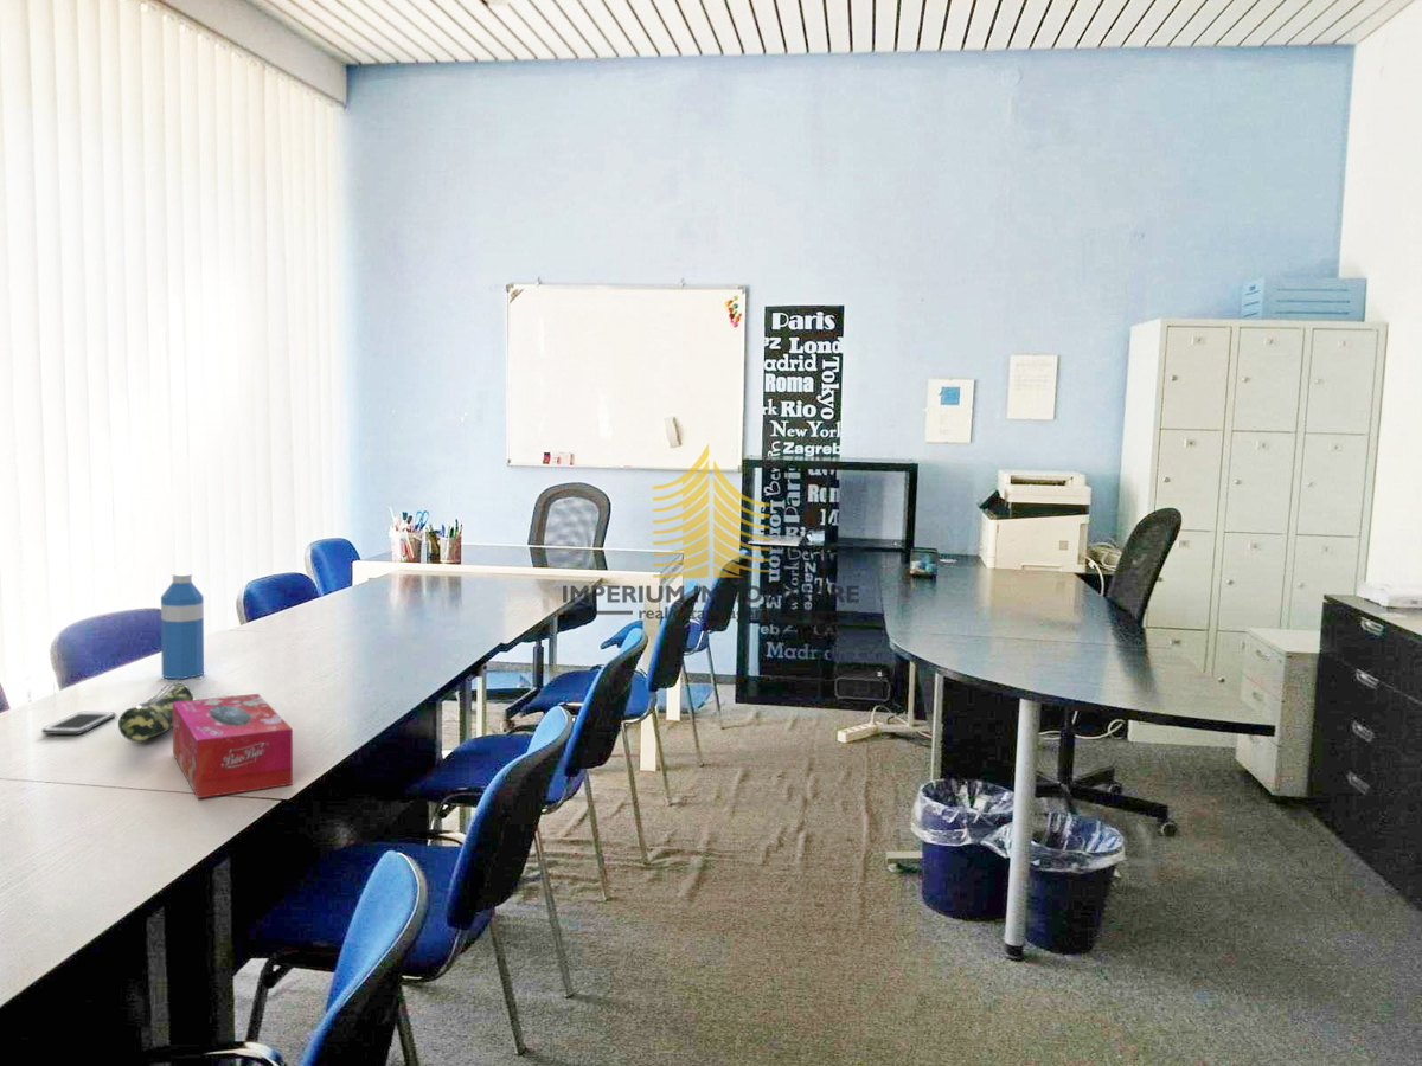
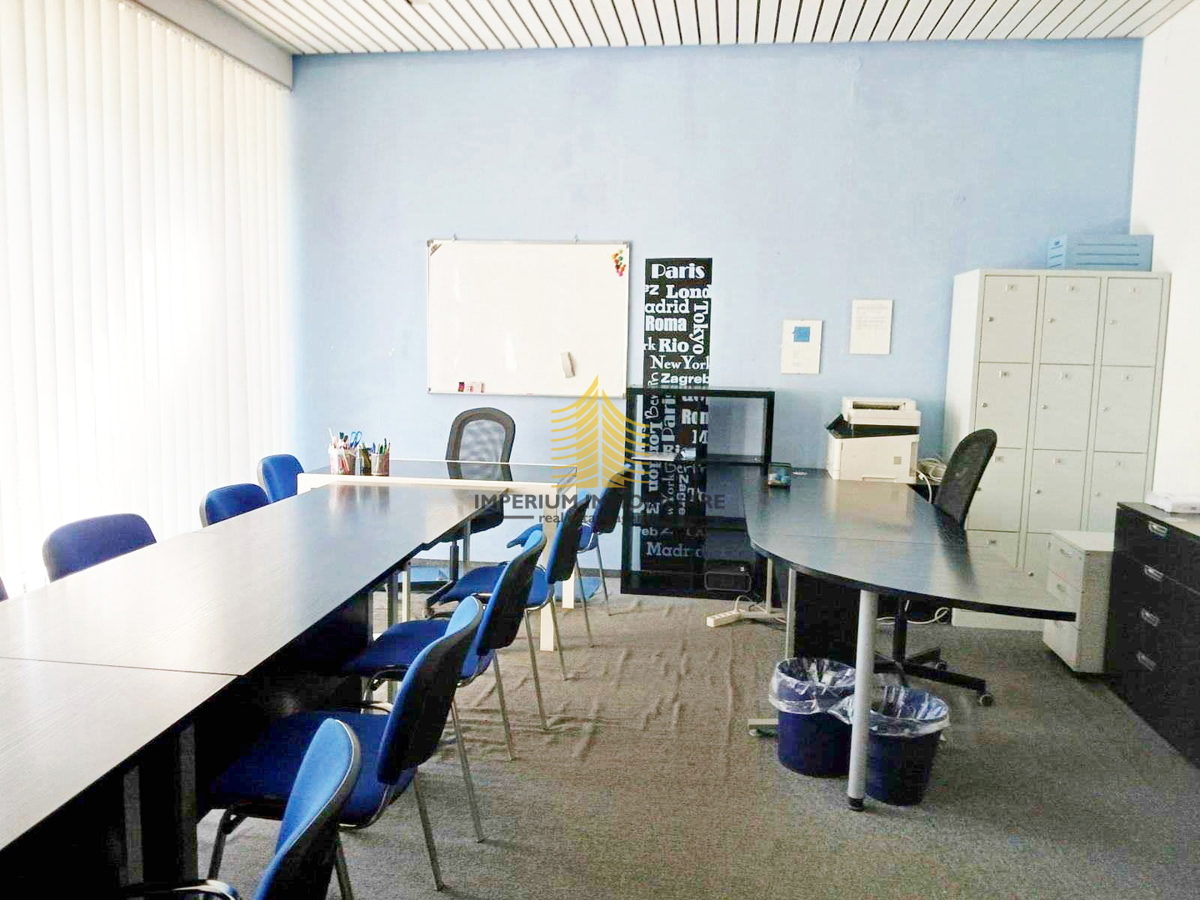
- cell phone [40,711,117,736]
- tissue box [172,693,294,800]
- pencil case [117,682,194,743]
- water bottle [160,572,205,680]
